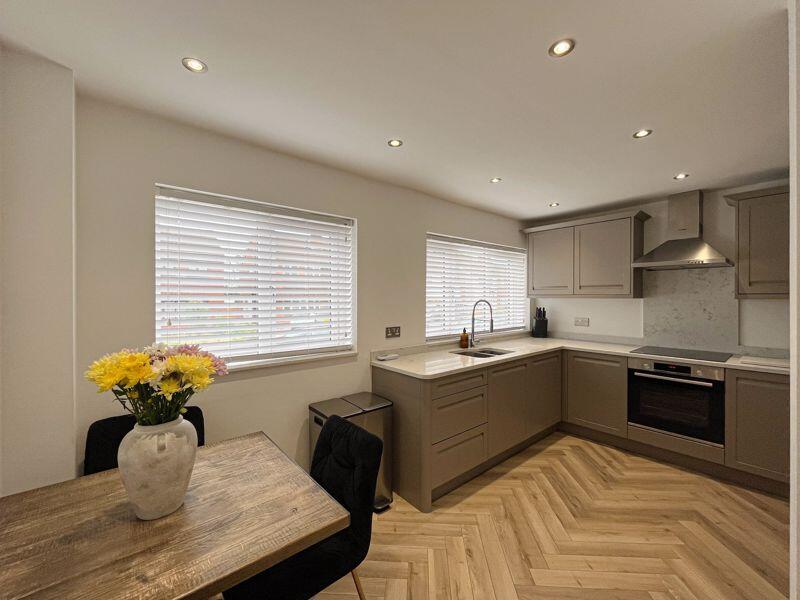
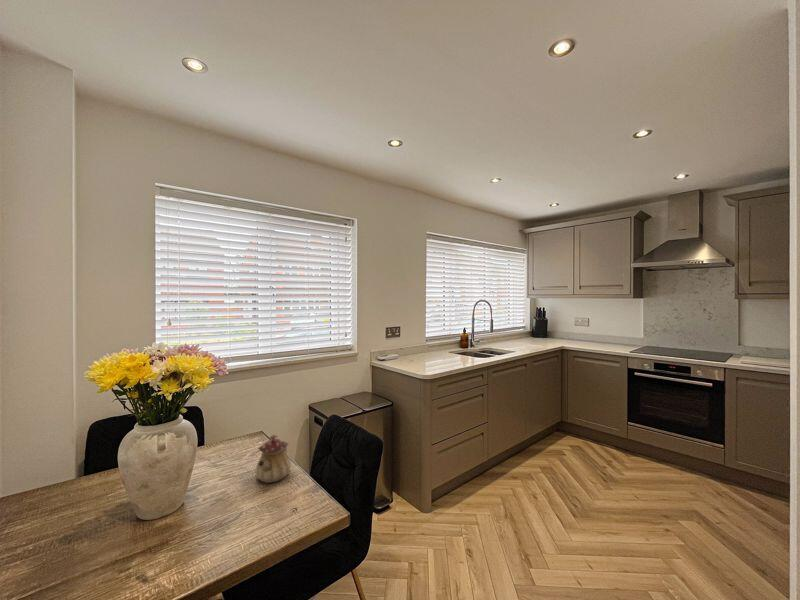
+ teapot [254,434,292,484]
